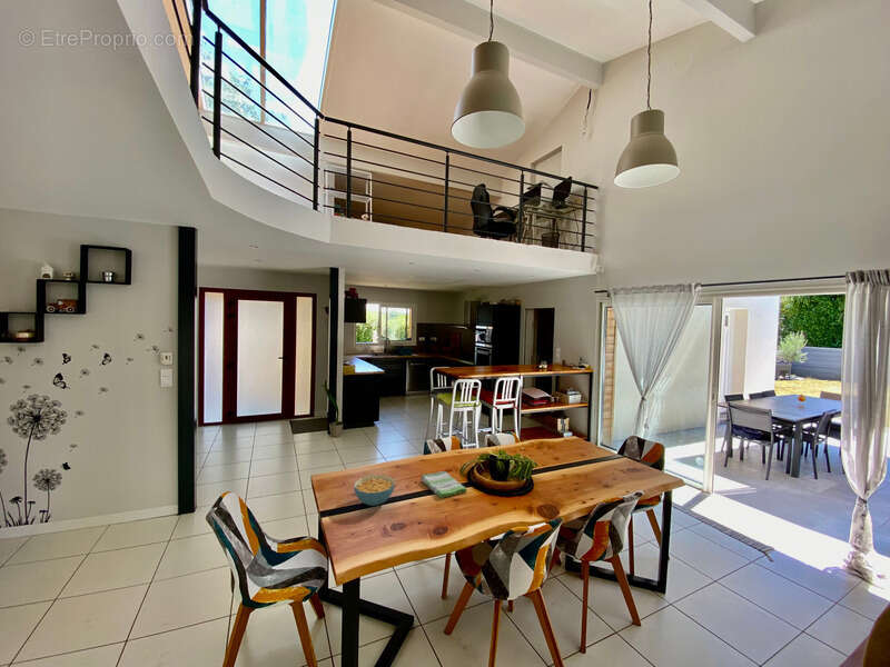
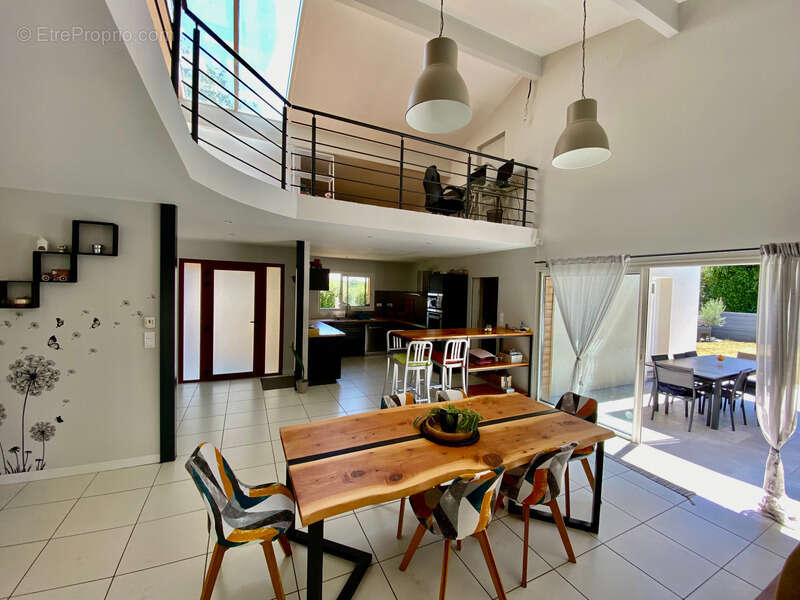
- cereal bowl [353,474,396,507]
- dish towel [419,470,468,499]
